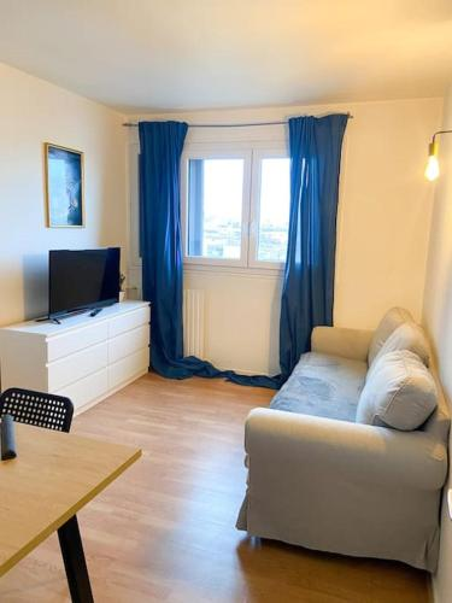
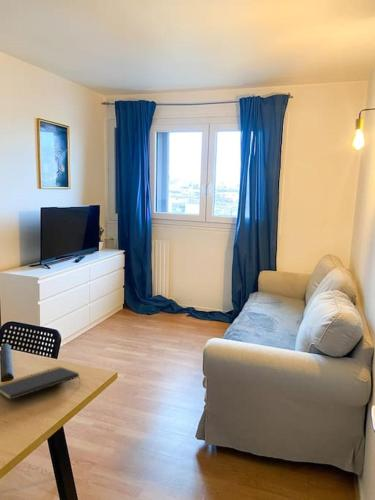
+ notepad [0,365,82,401]
